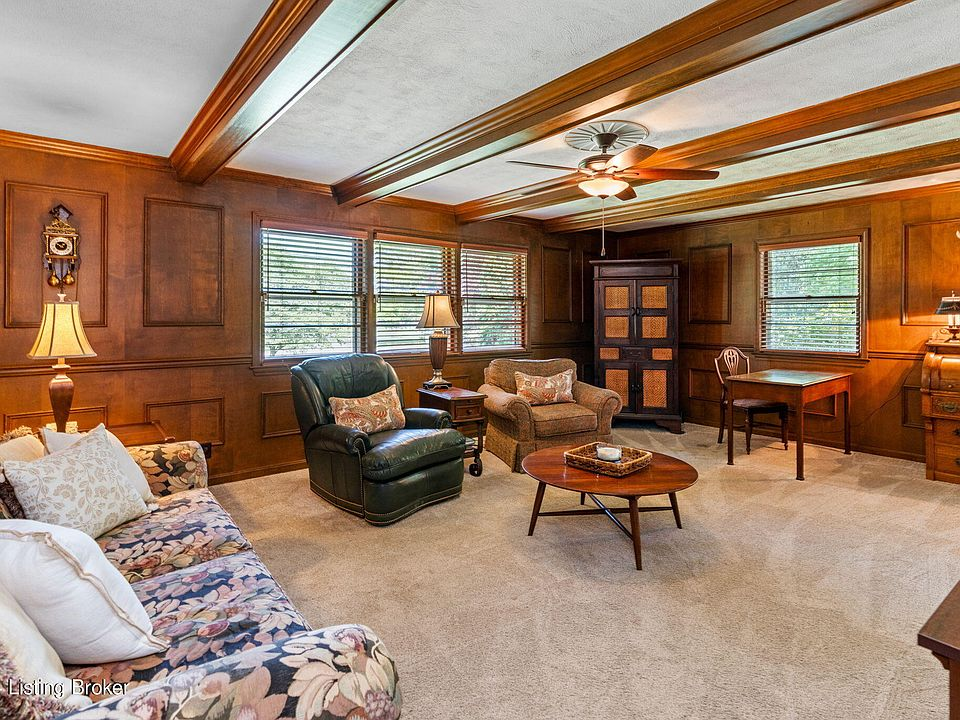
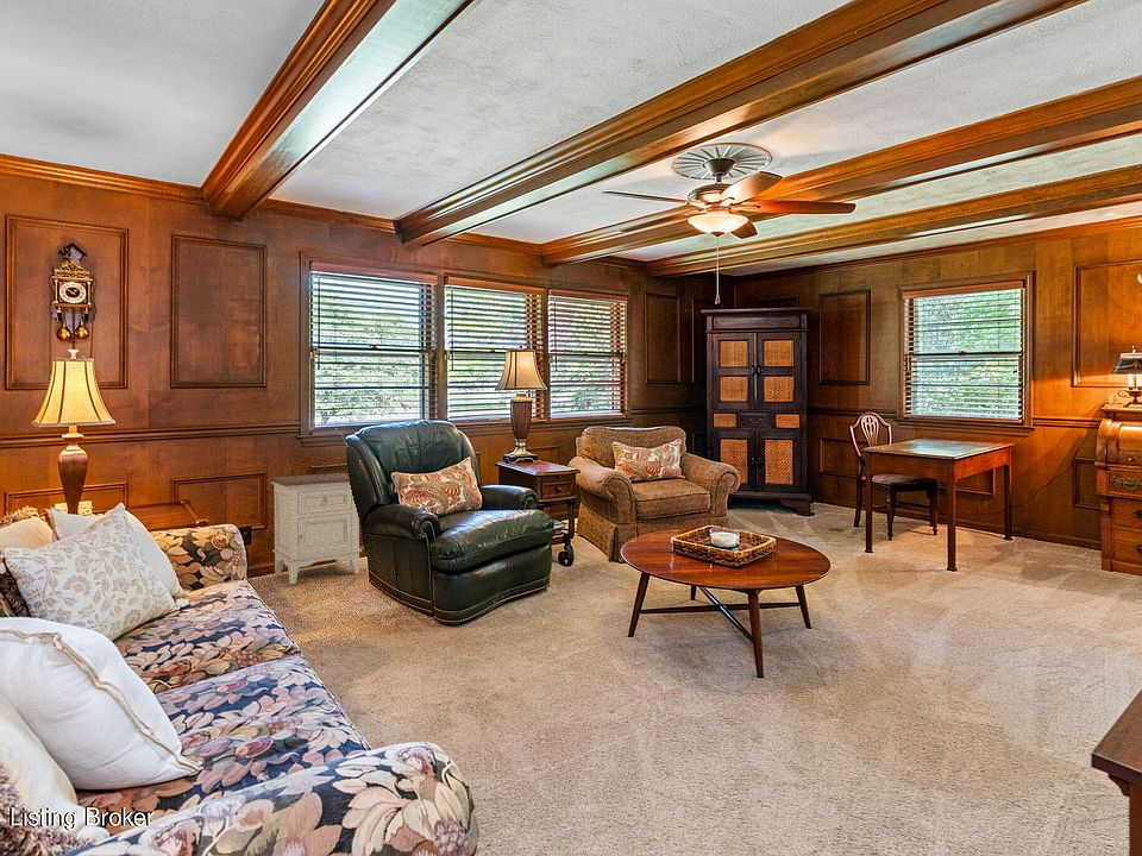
+ nightstand [266,472,363,585]
